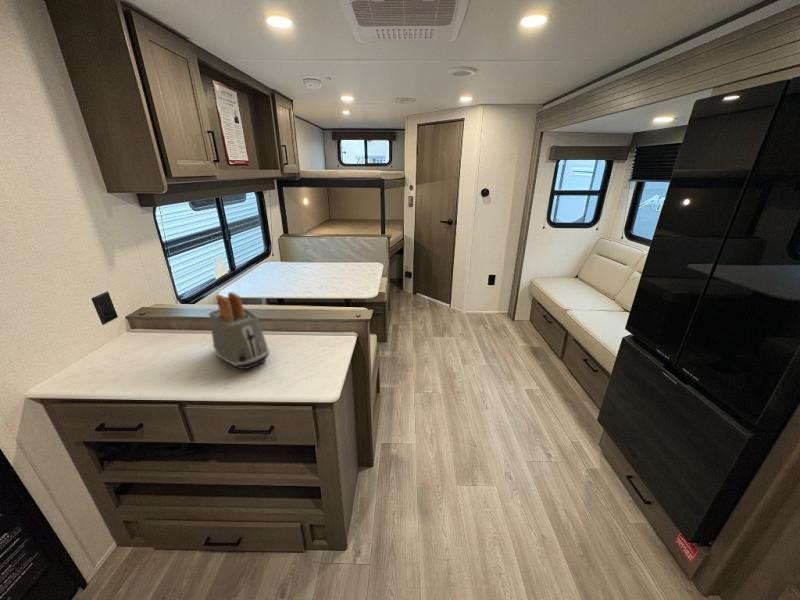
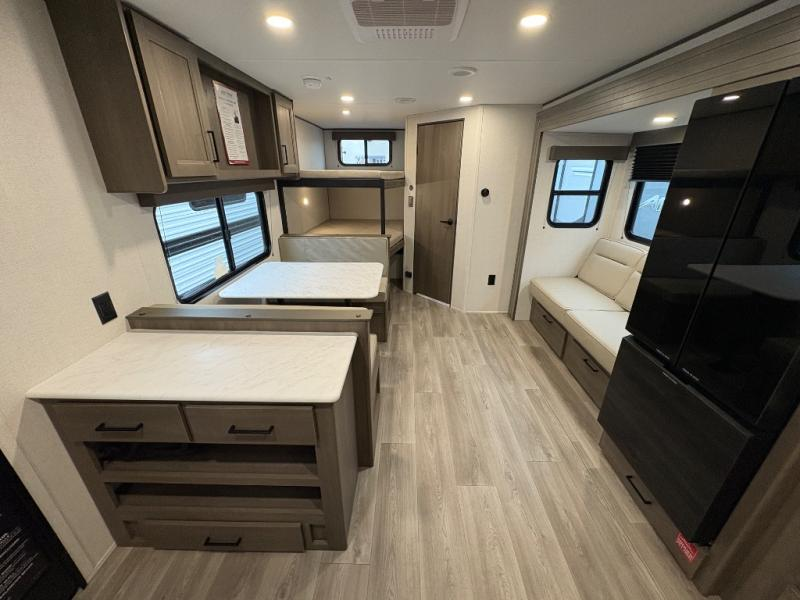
- toaster [208,291,270,370]
